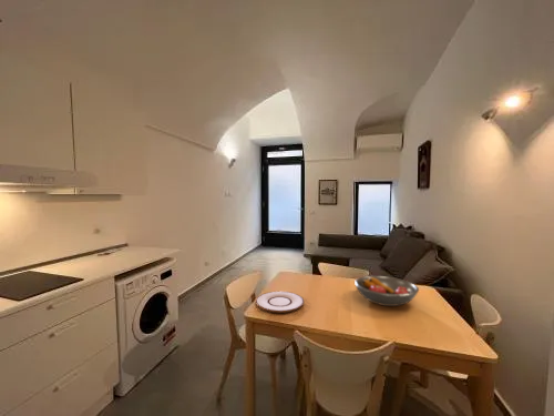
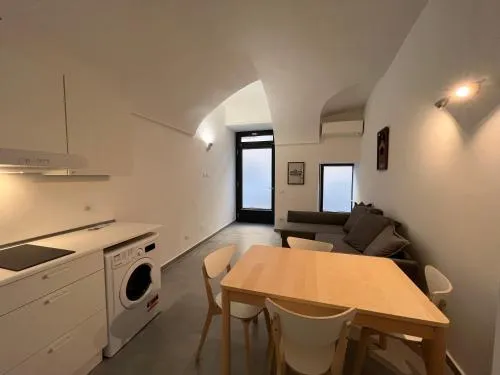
- fruit bowl [353,275,420,307]
- plate [255,291,305,314]
